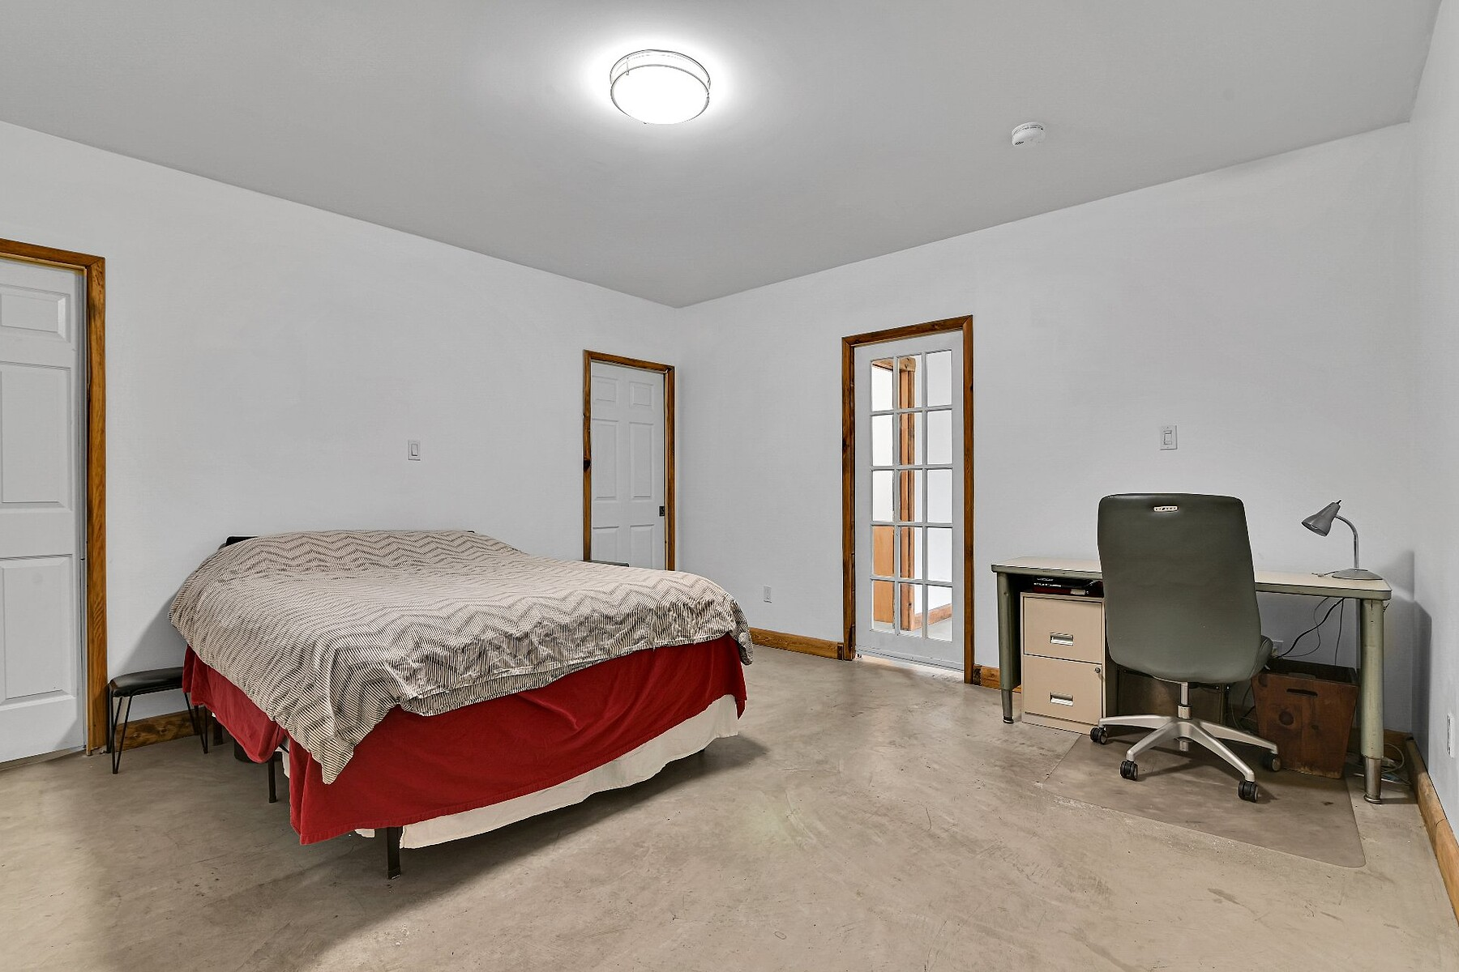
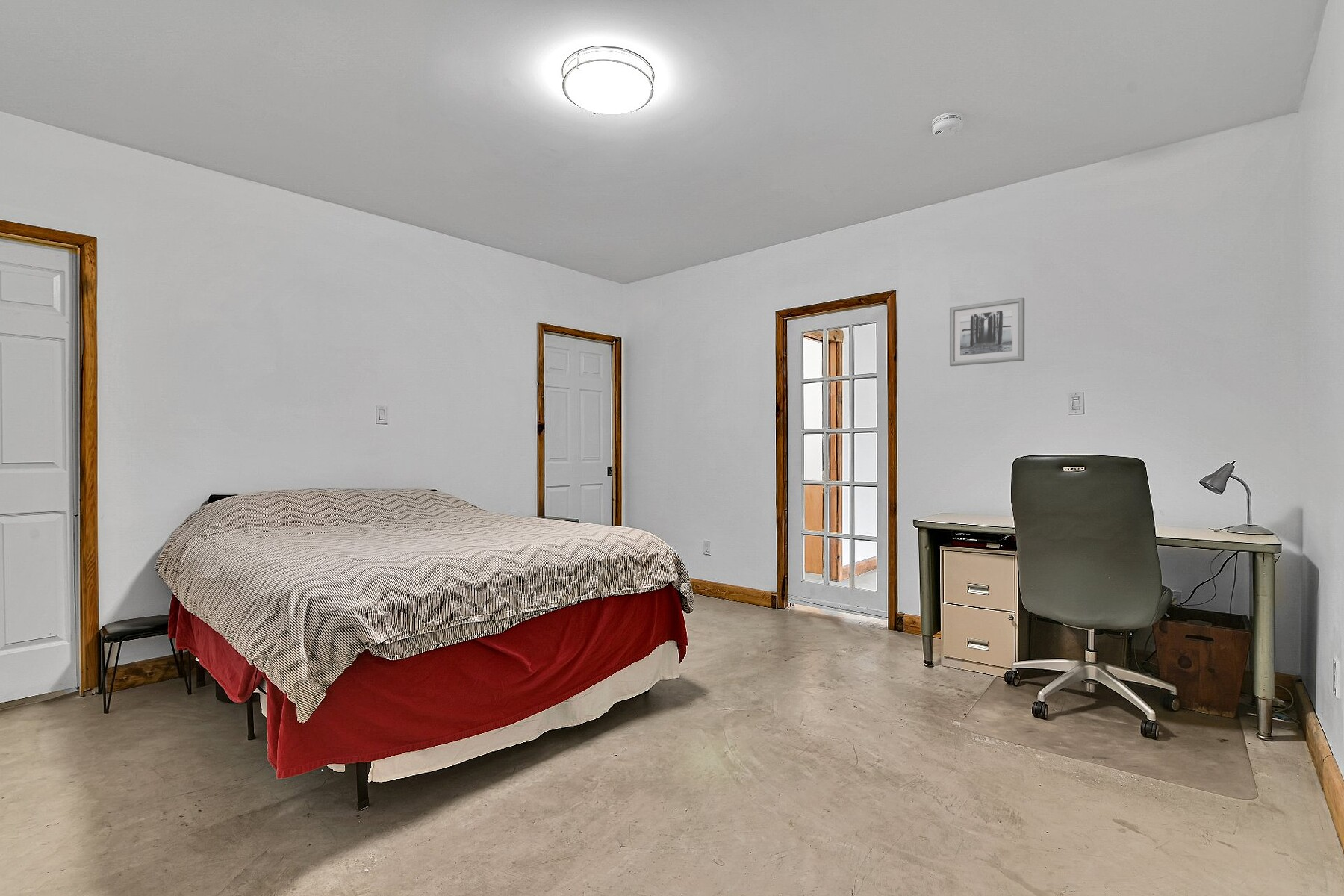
+ wall art [949,297,1025,367]
